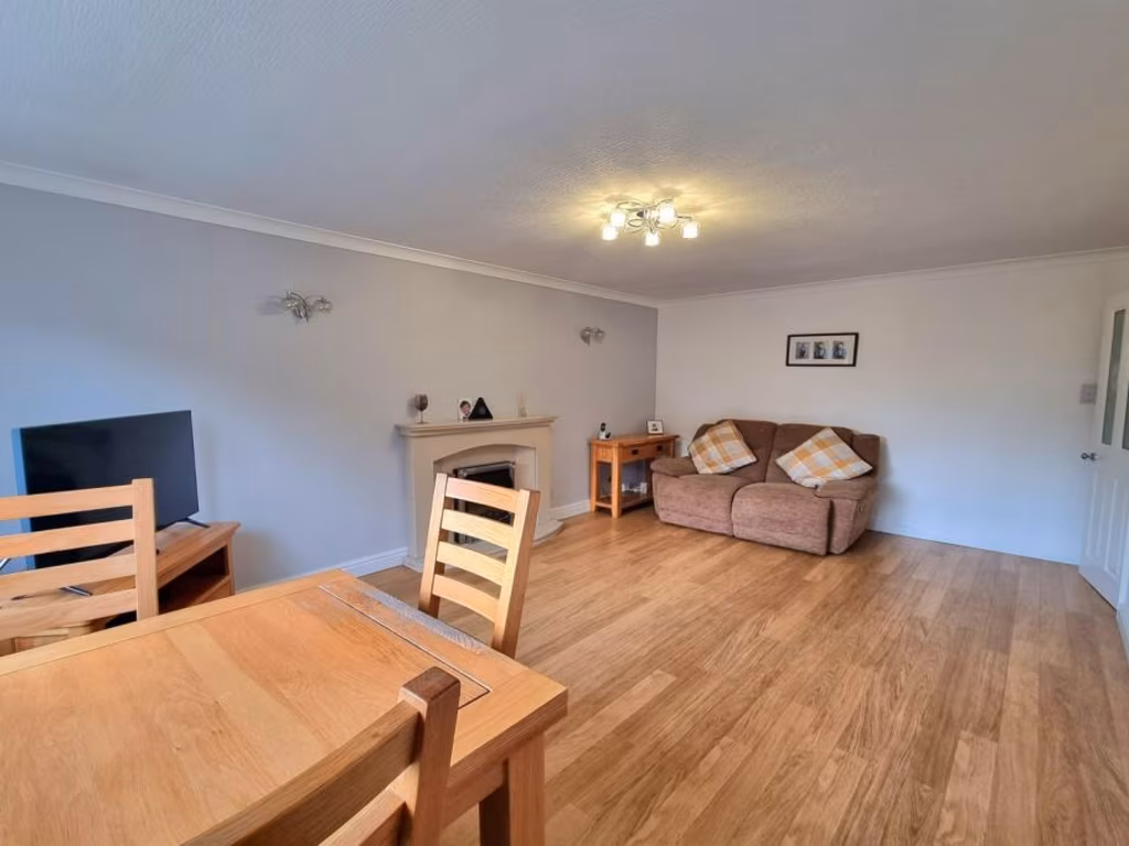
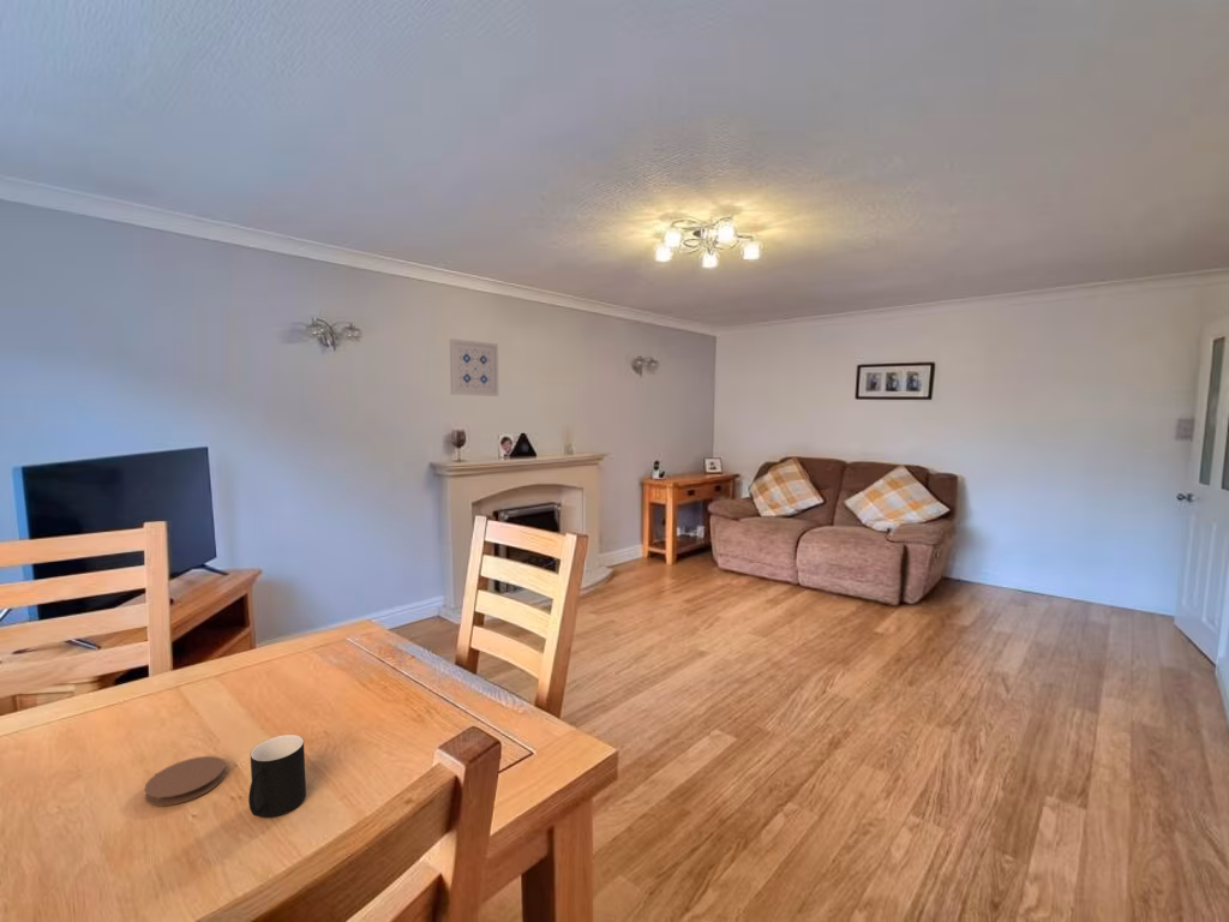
+ cup [247,734,307,819]
+ coaster [143,755,226,807]
+ wall art [449,337,499,397]
